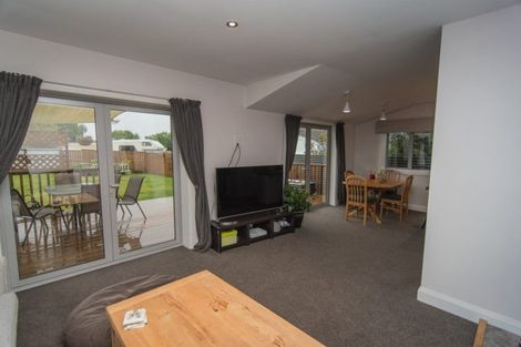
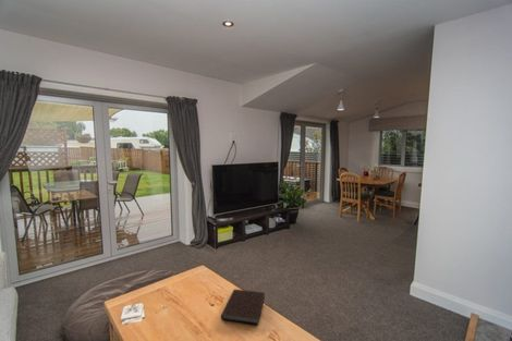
+ notebook [220,289,266,326]
